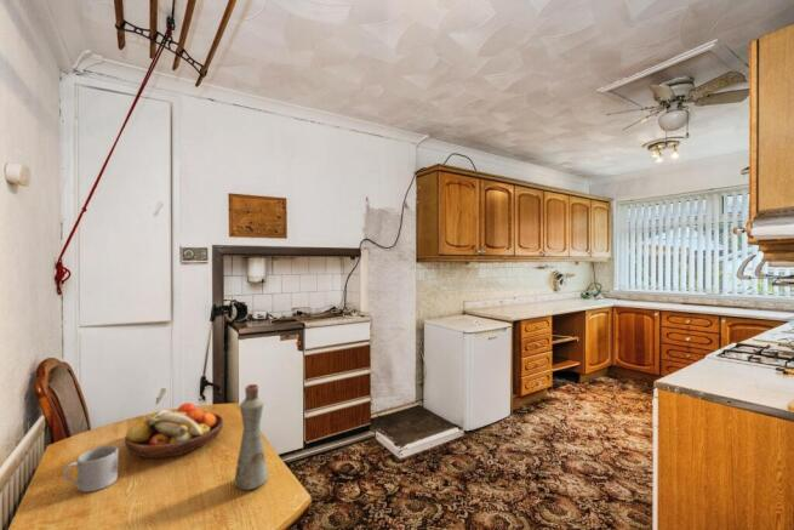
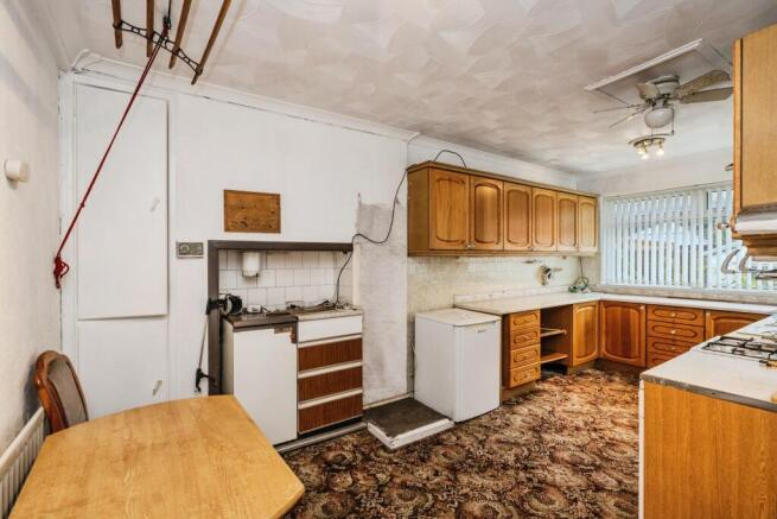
- mug [62,444,119,494]
- fruit bowl [124,401,224,460]
- bottle [233,383,269,491]
